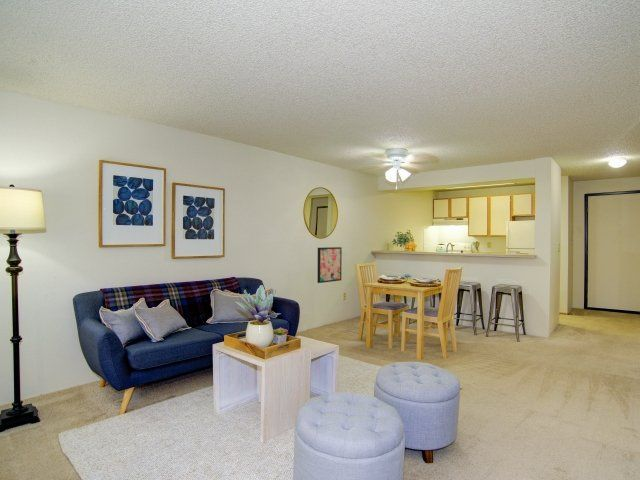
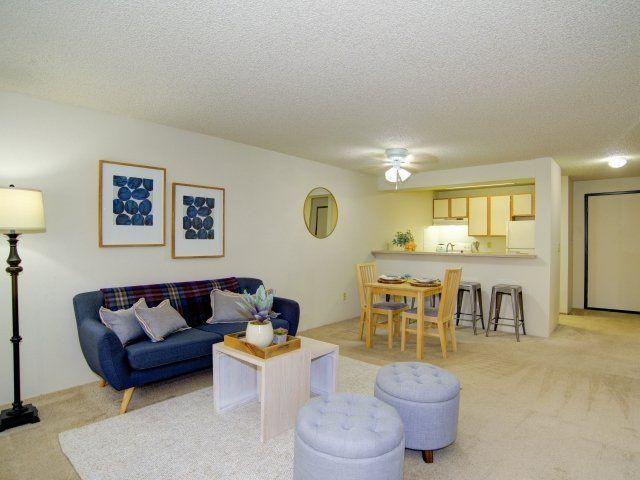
- wall art [316,246,343,284]
